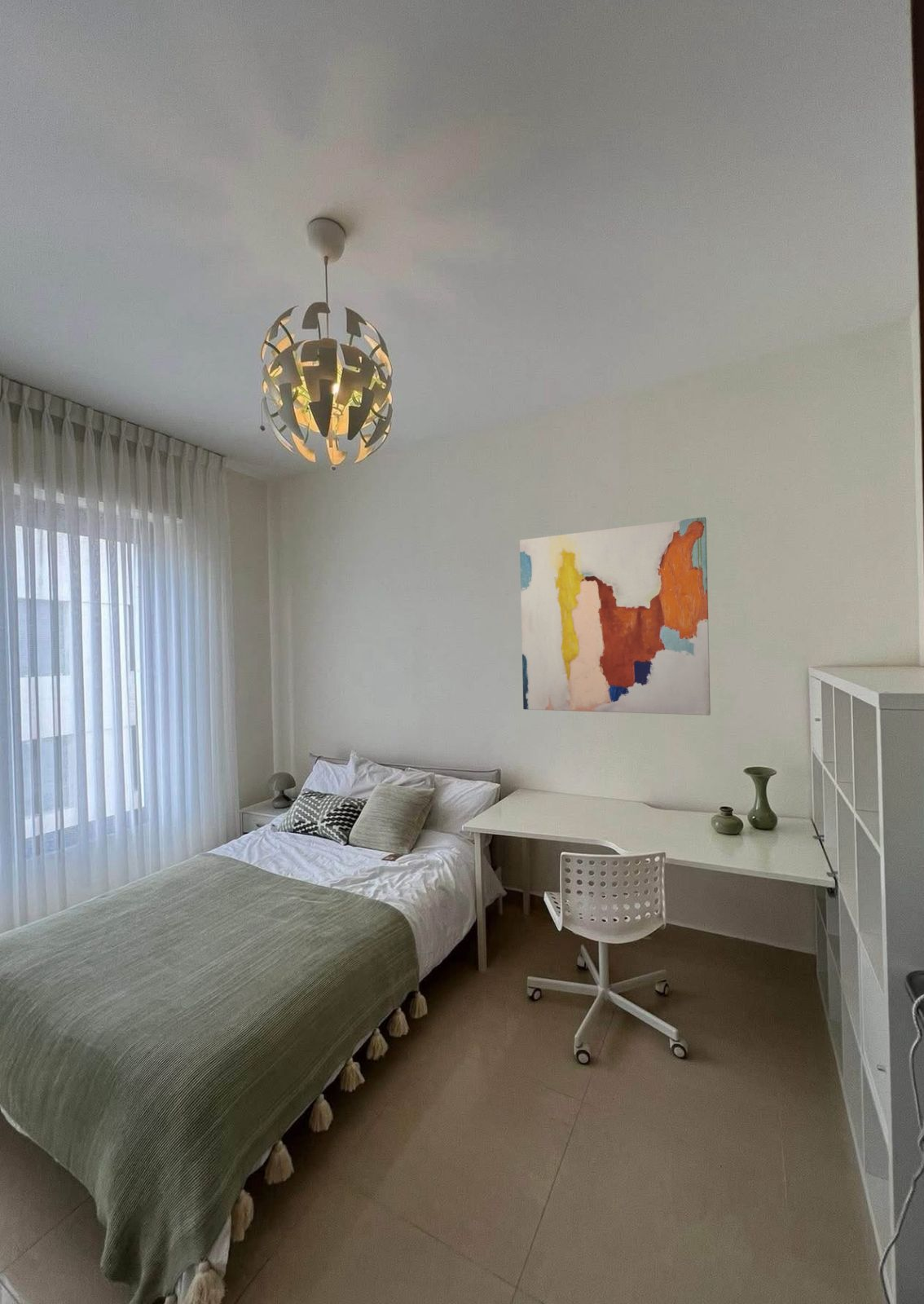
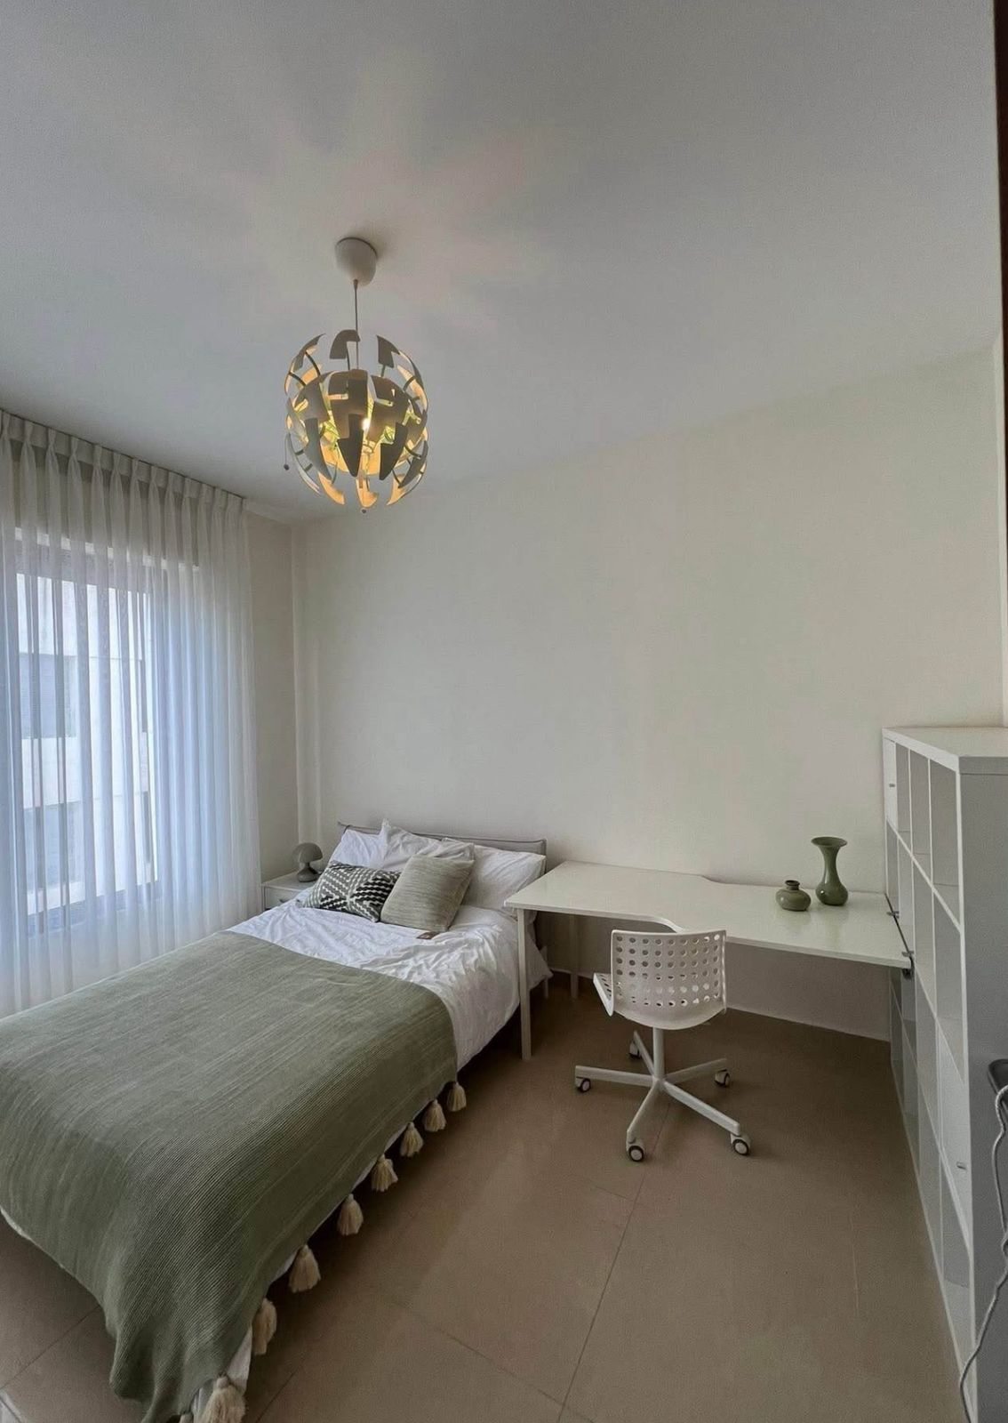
- wall art [519,516,711,716]
